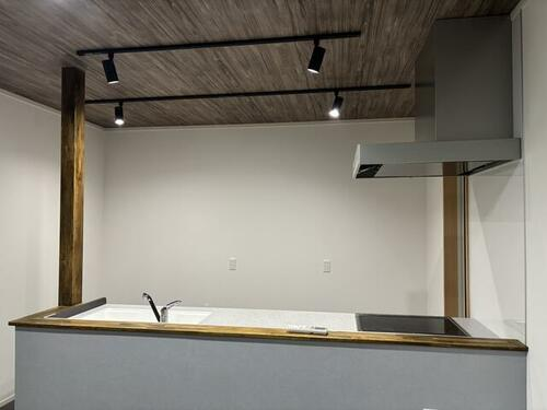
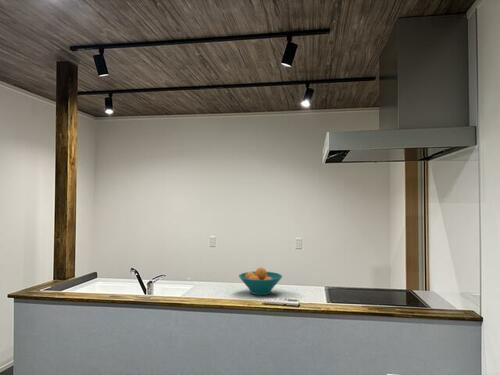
+ fruit bowl [238,267,283,296]
